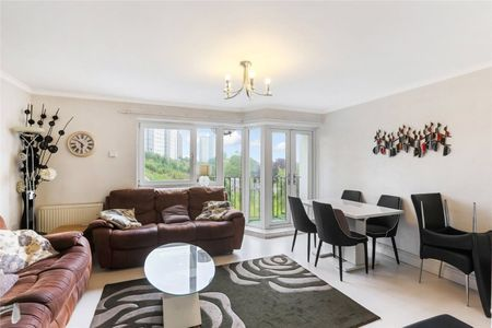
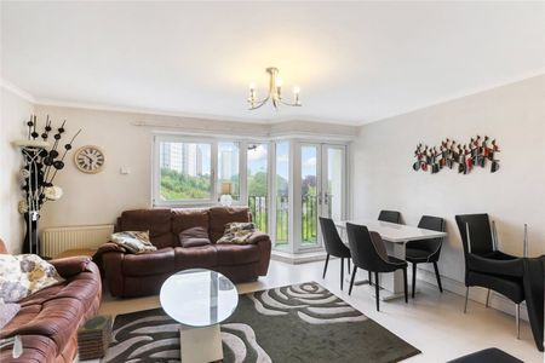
+ book stack [75,313,114,362]
